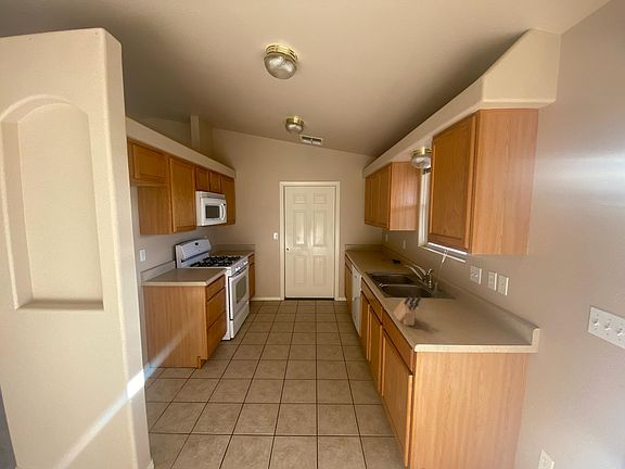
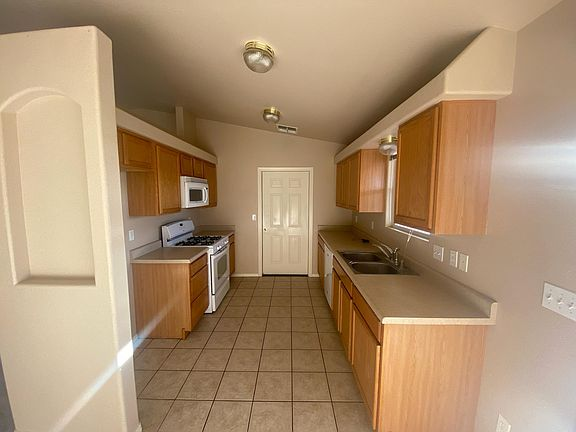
- knife block [392,295,422,327]
